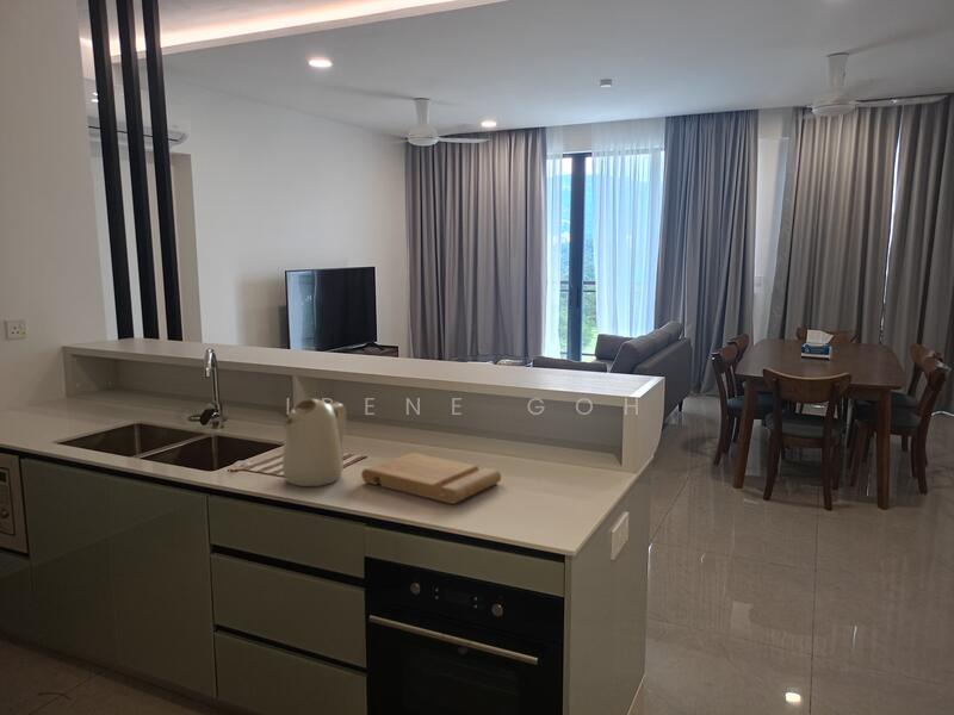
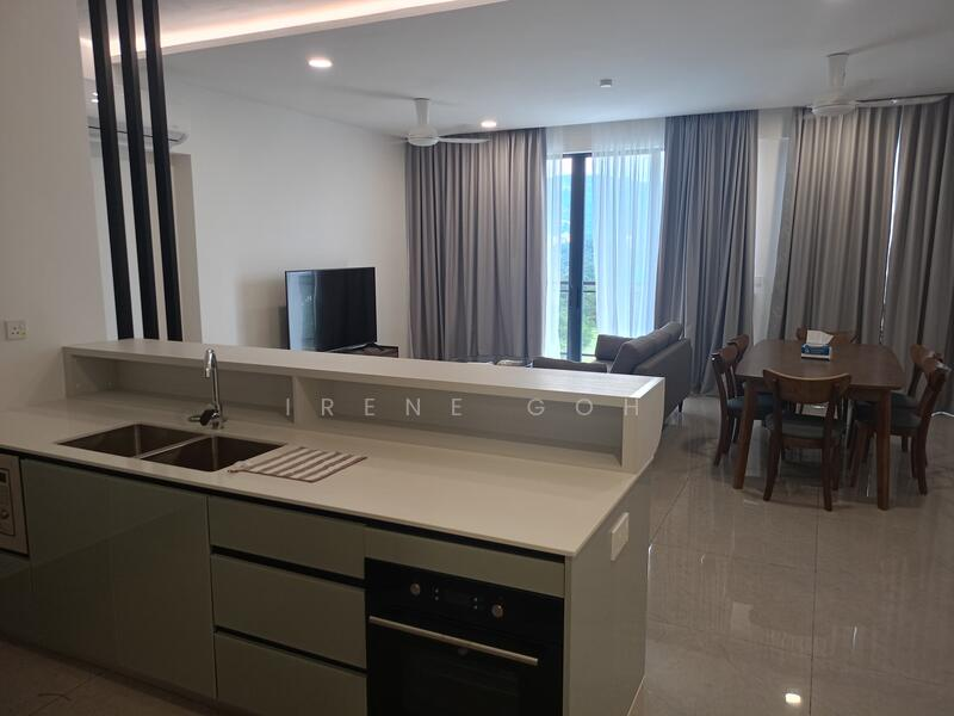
- kettle [280,398,347,487]
- cutting board [360,452,502,505]
